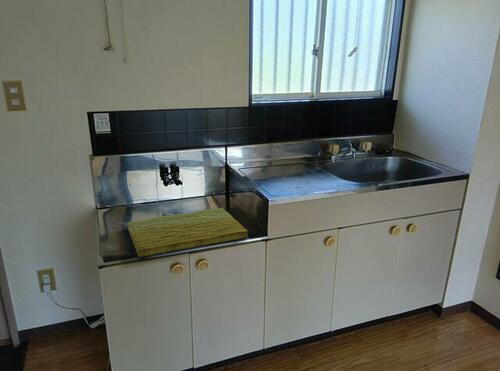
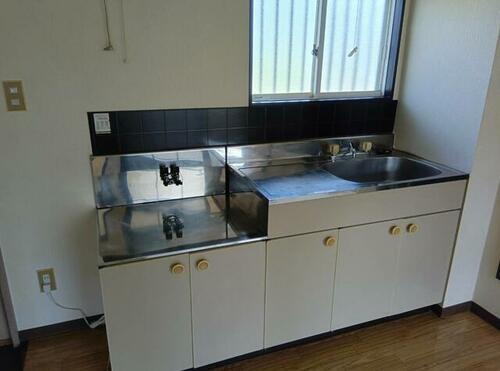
- cutting board [126,207,249,258]
